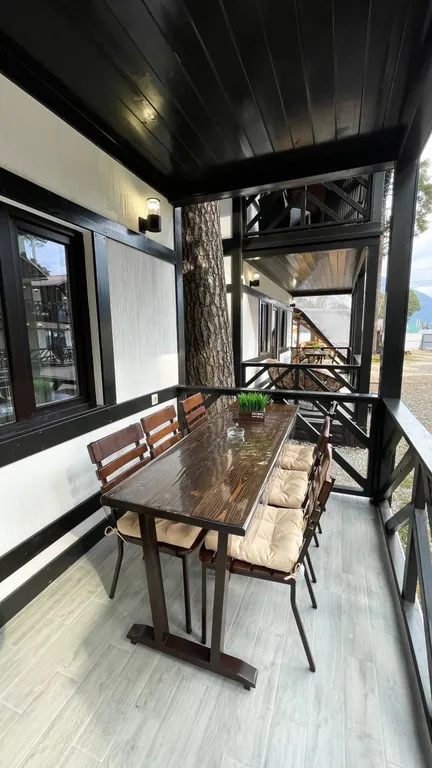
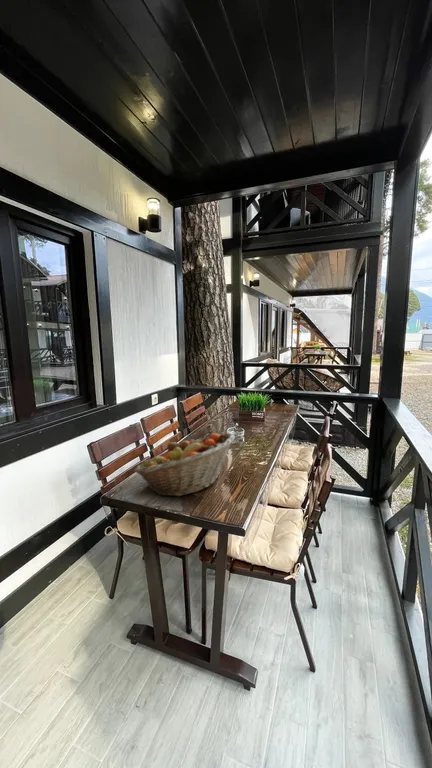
+ fruit basket [133,432,236,497]
